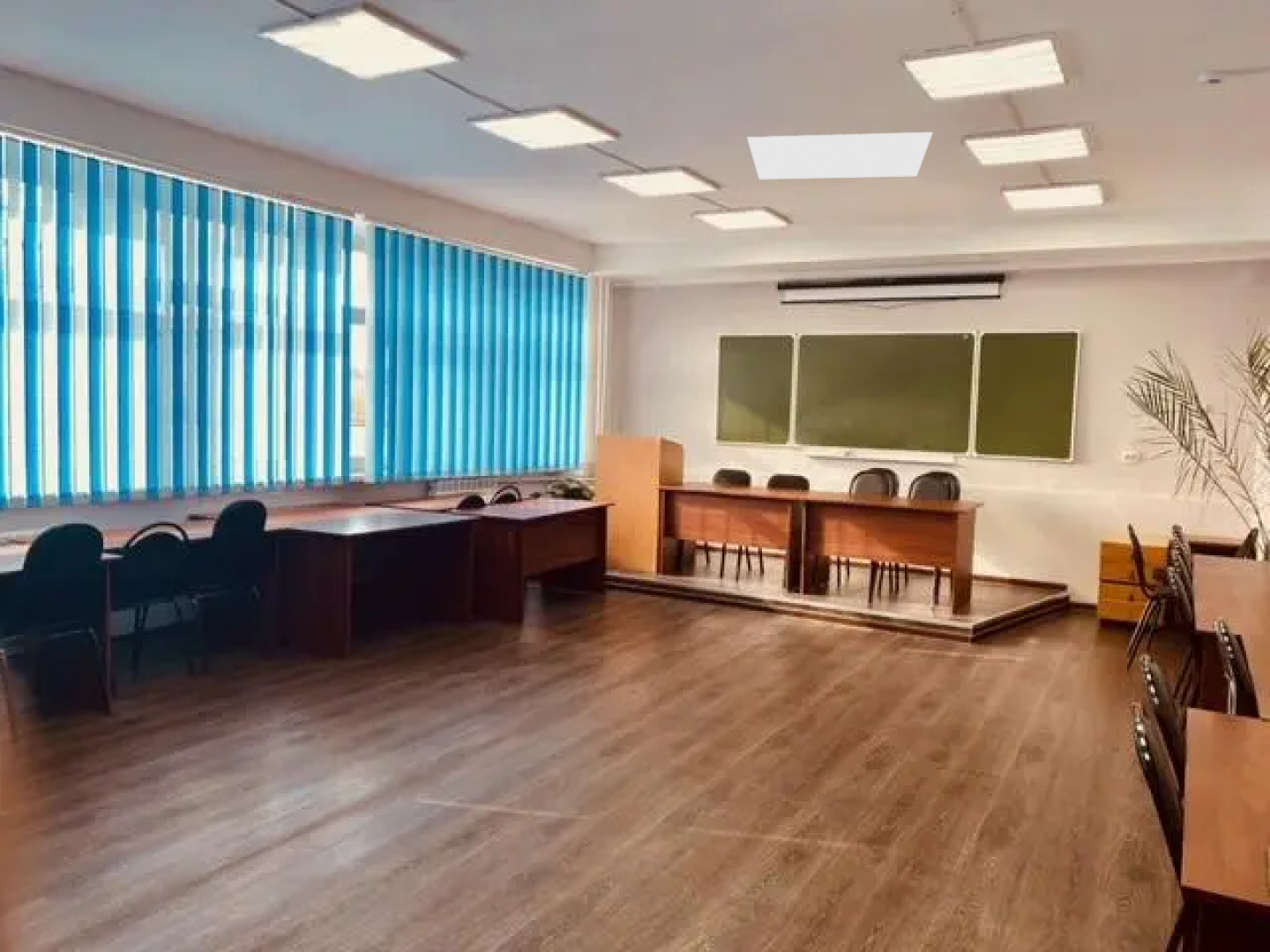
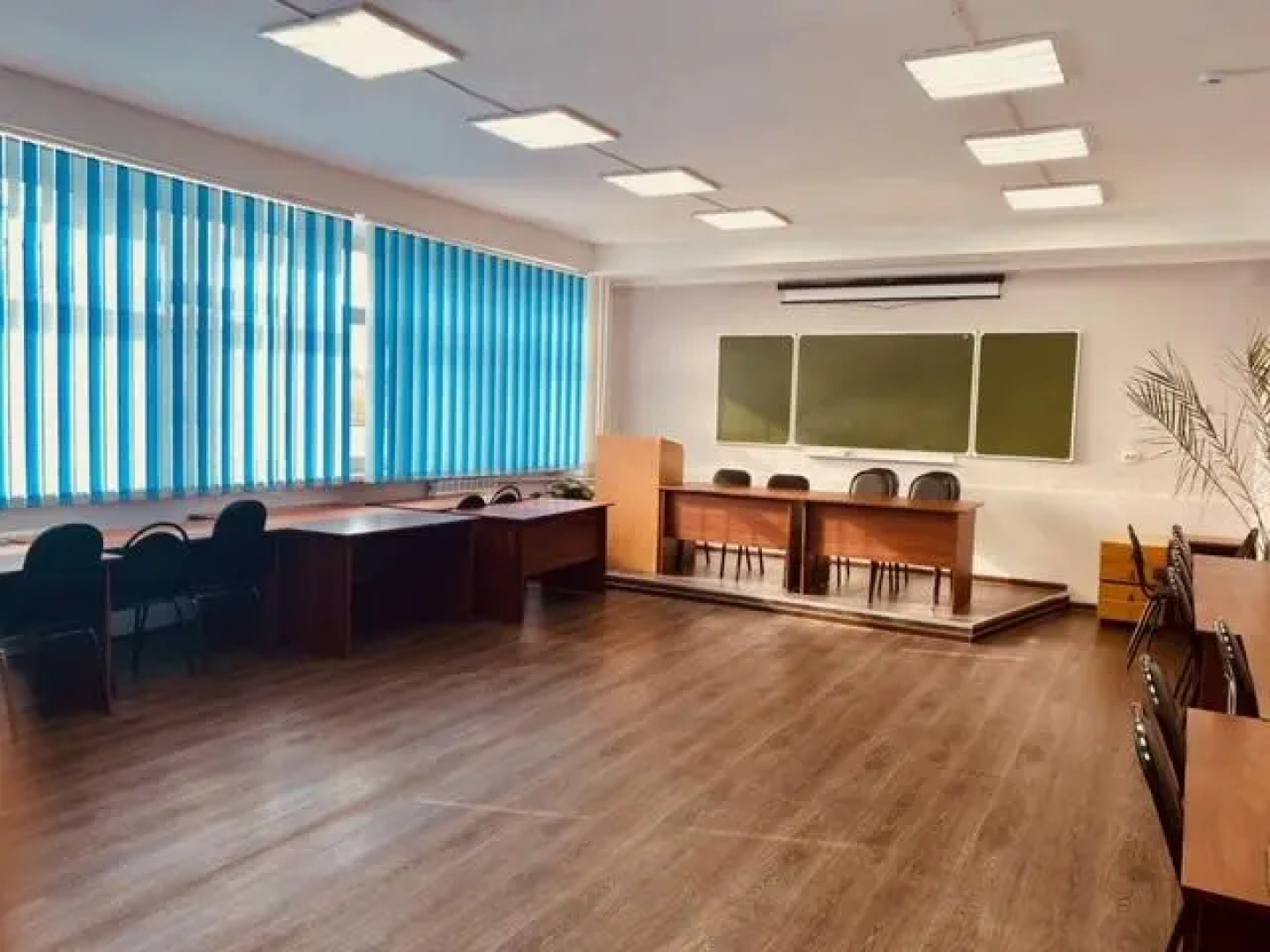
- light panel [746,131,934,180]
